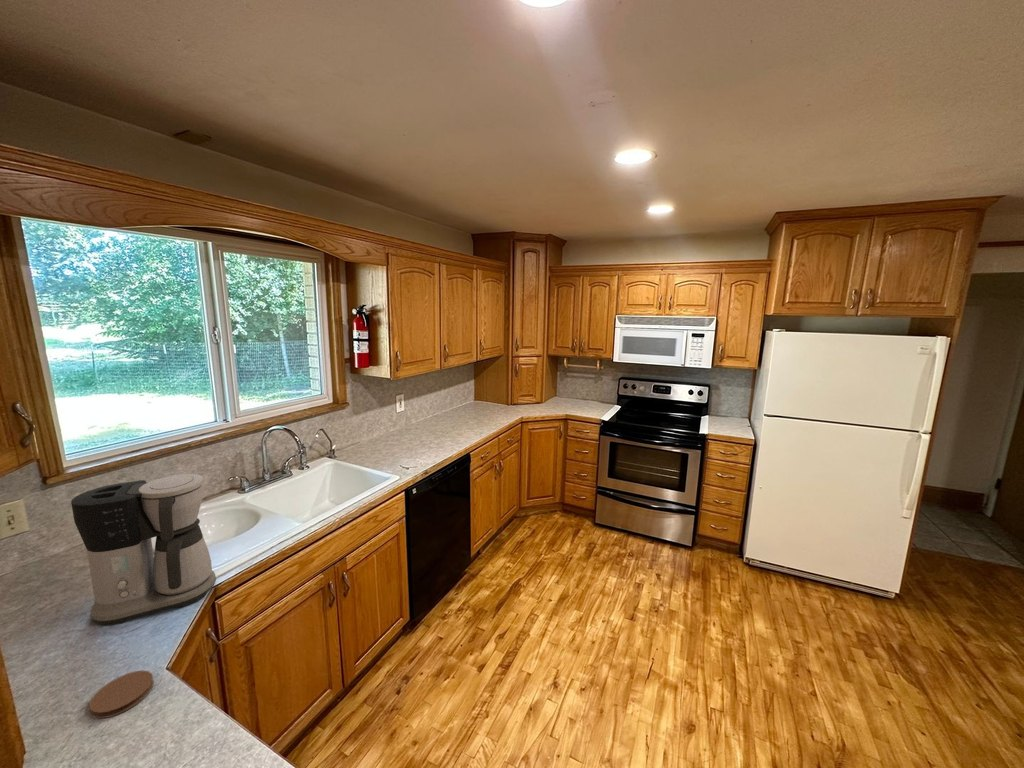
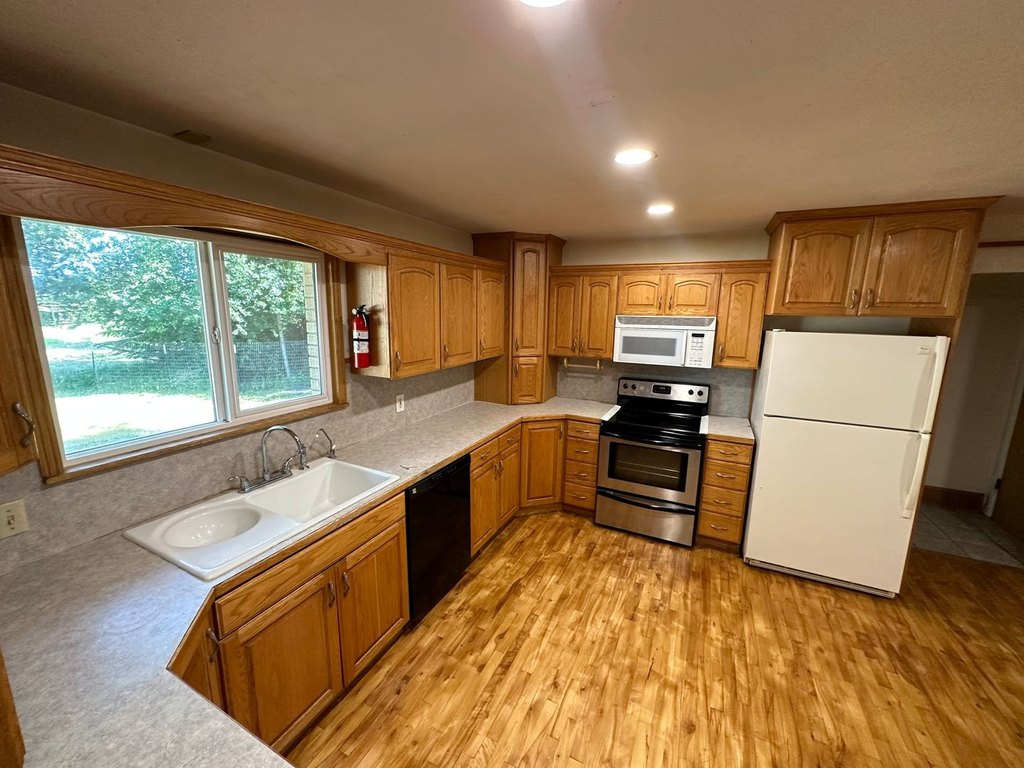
- coaster [88,670,155,719]
- coffee maker [70,473,217,627]
